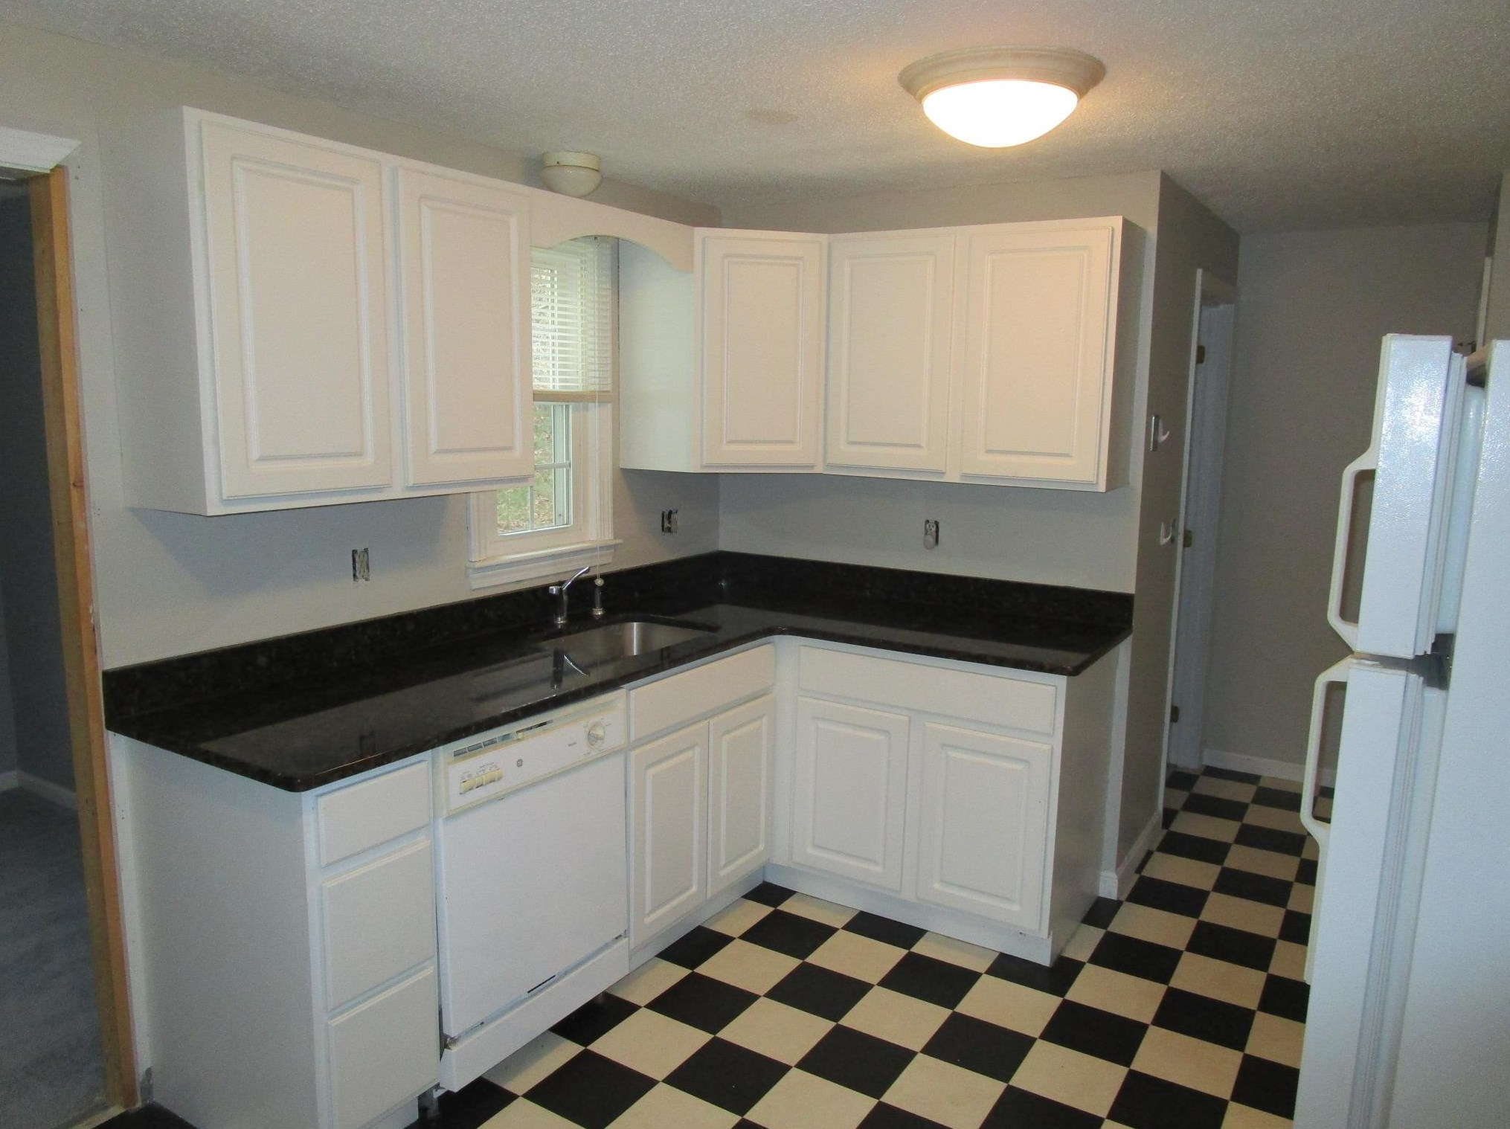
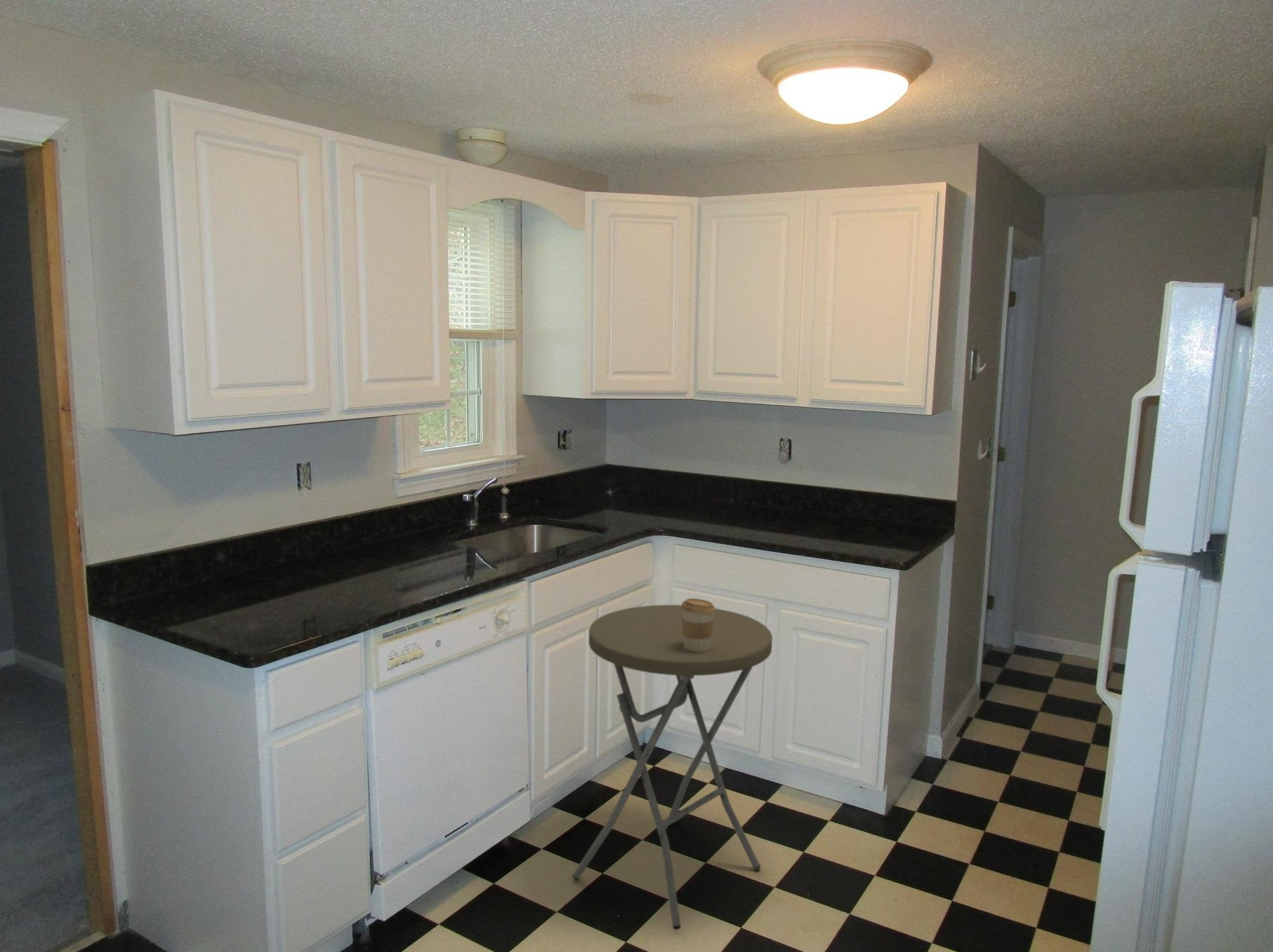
+ side table [572,604,773,931]
+ coffee cup [681,598,716,652]
